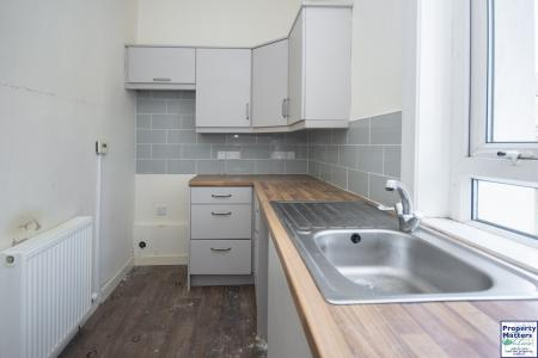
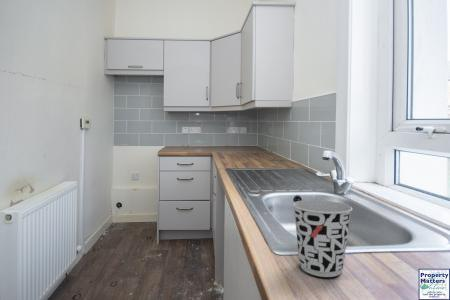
+ cup [292,199,353,278]
